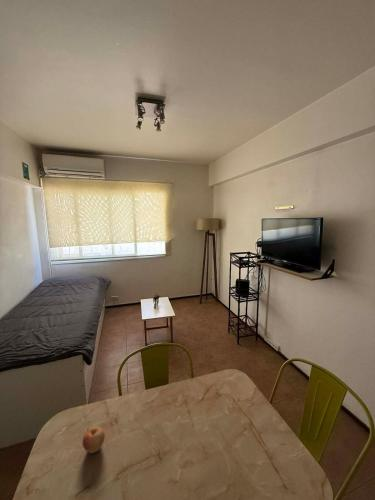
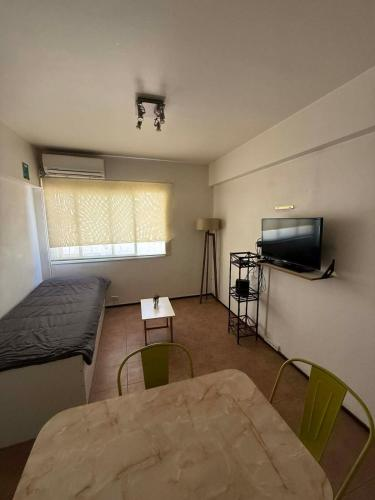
- apple [82,426,106,454]
